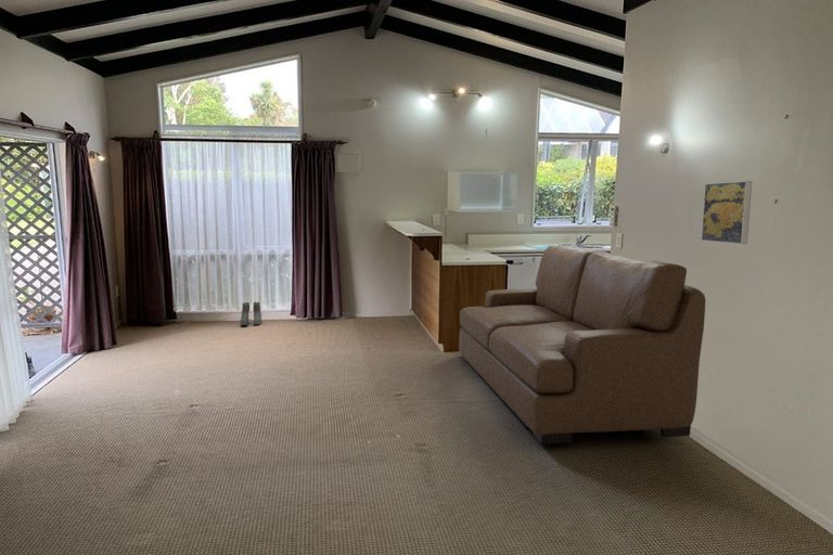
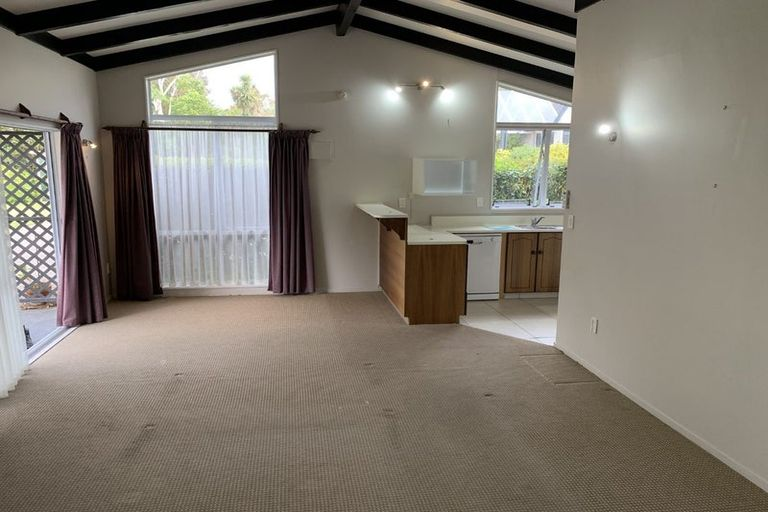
- sofa [458,244,706,446]
- boots [240,301,262,326]
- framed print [700,180,753,245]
